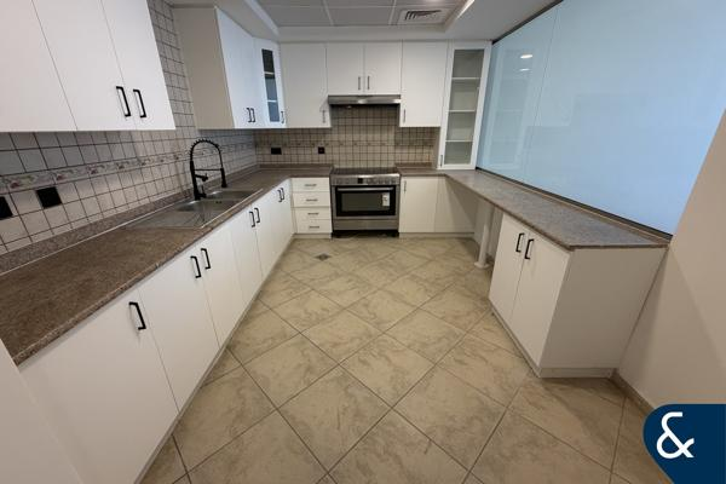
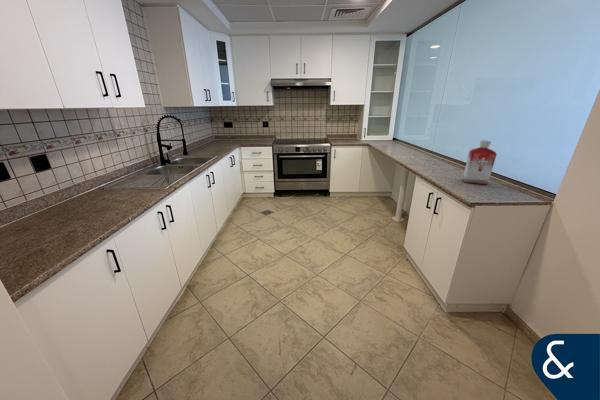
+ bottle [462,139,498,185]
